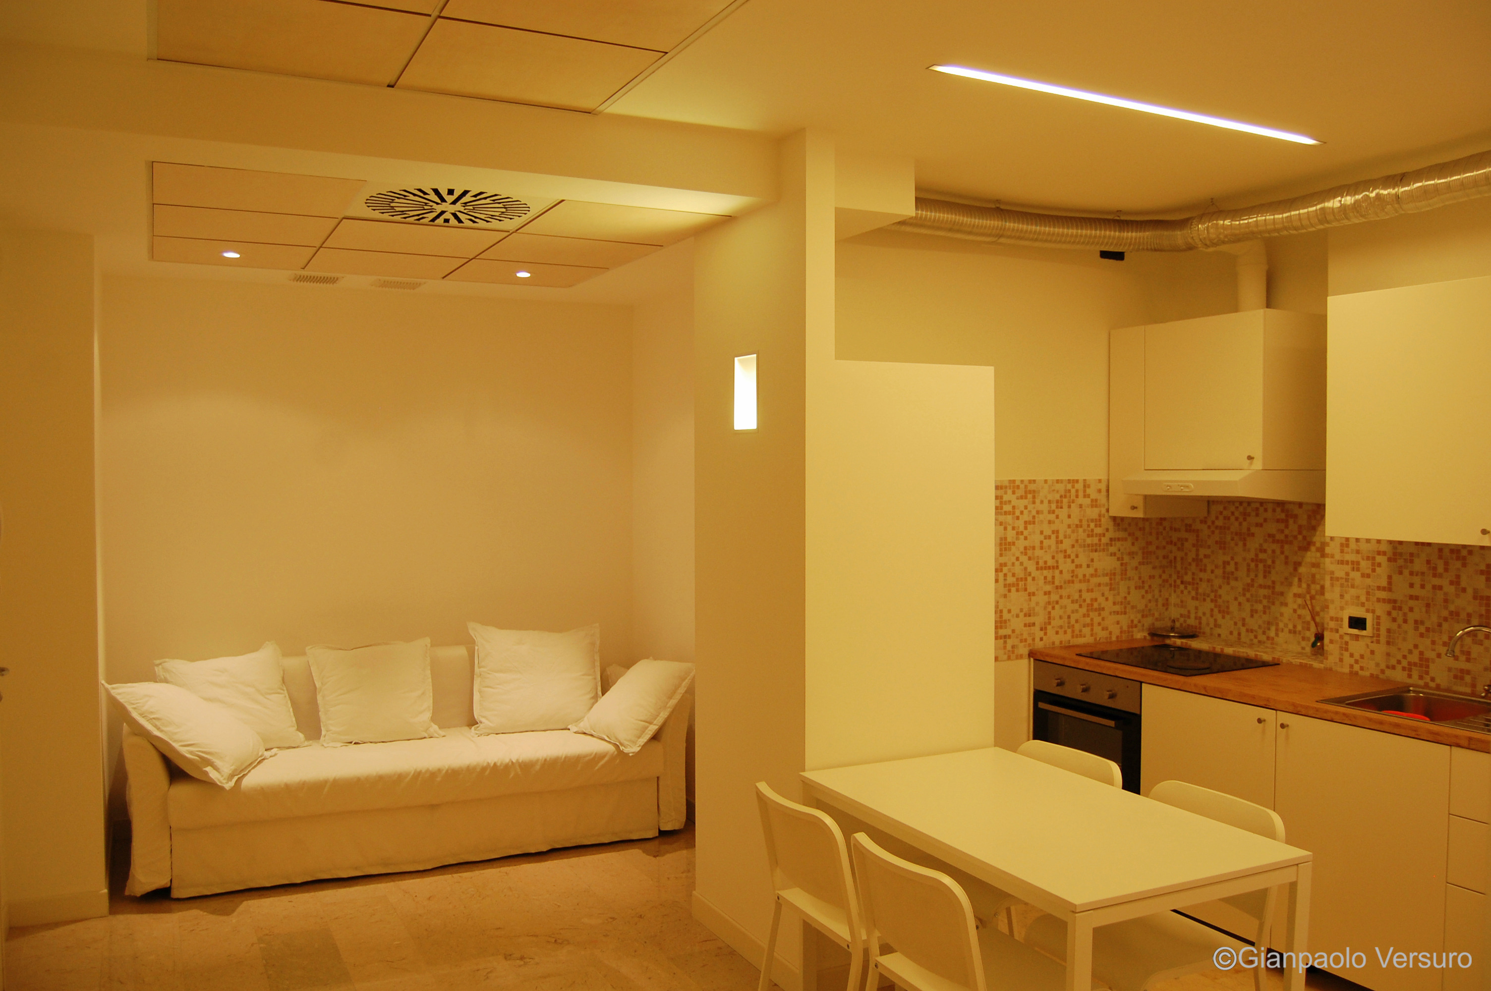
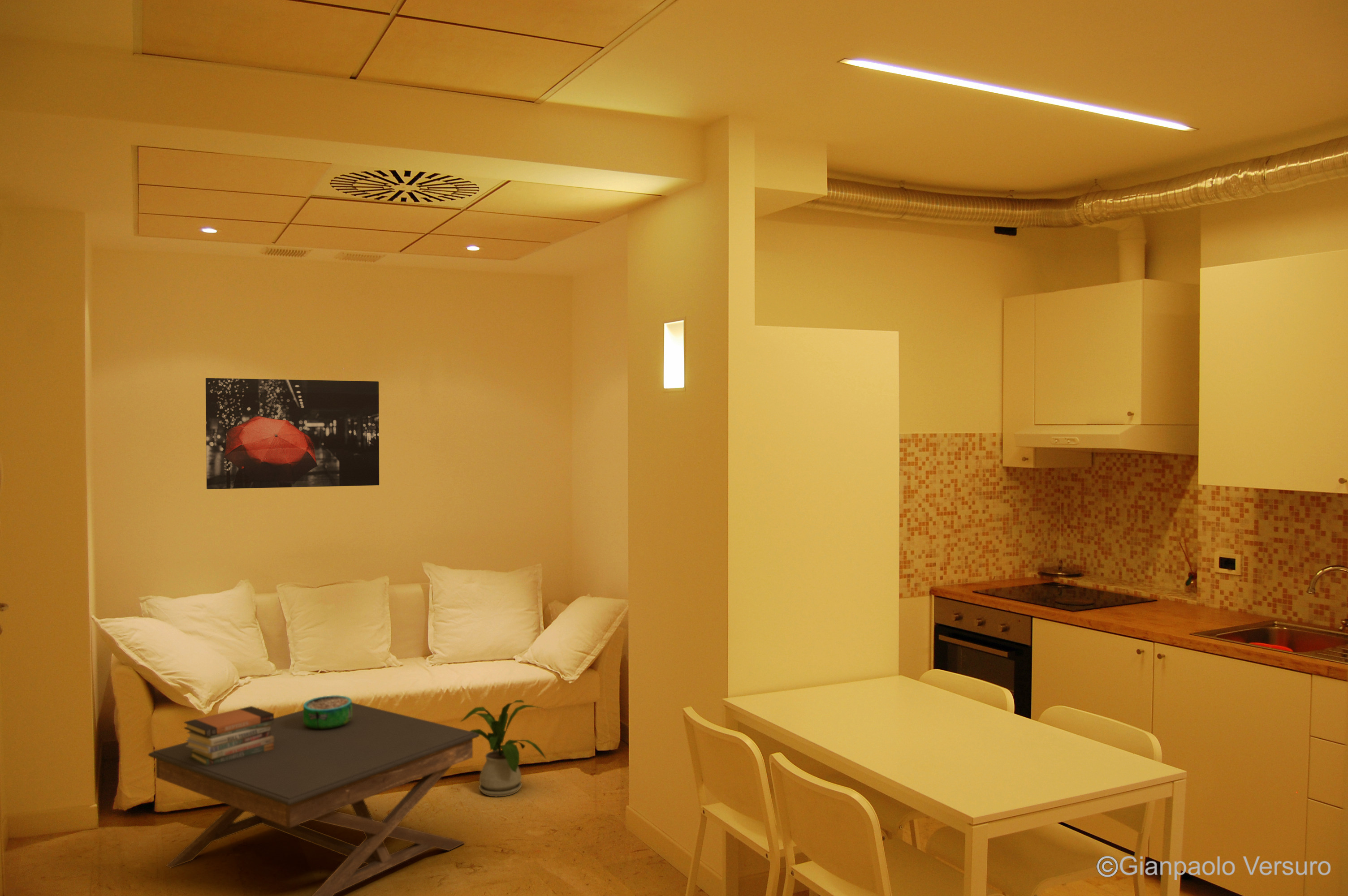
+ book stack [183,706,274,766]
+ decorative bowl [303,695,352,730]
+ house plant [459,699,547,797]
+ coffee table [148,702,480,896]
+ wall art [205,378,380,490]
